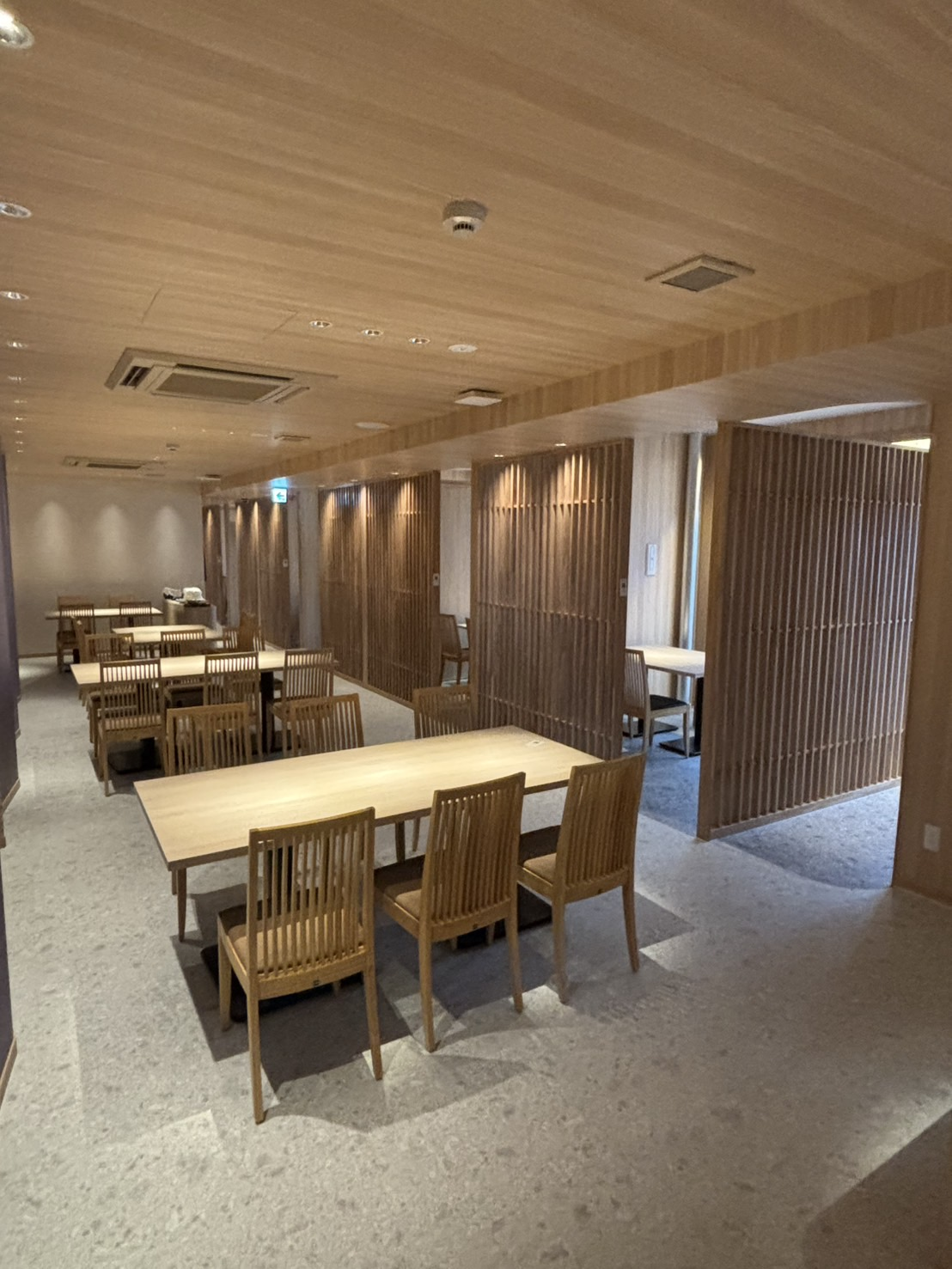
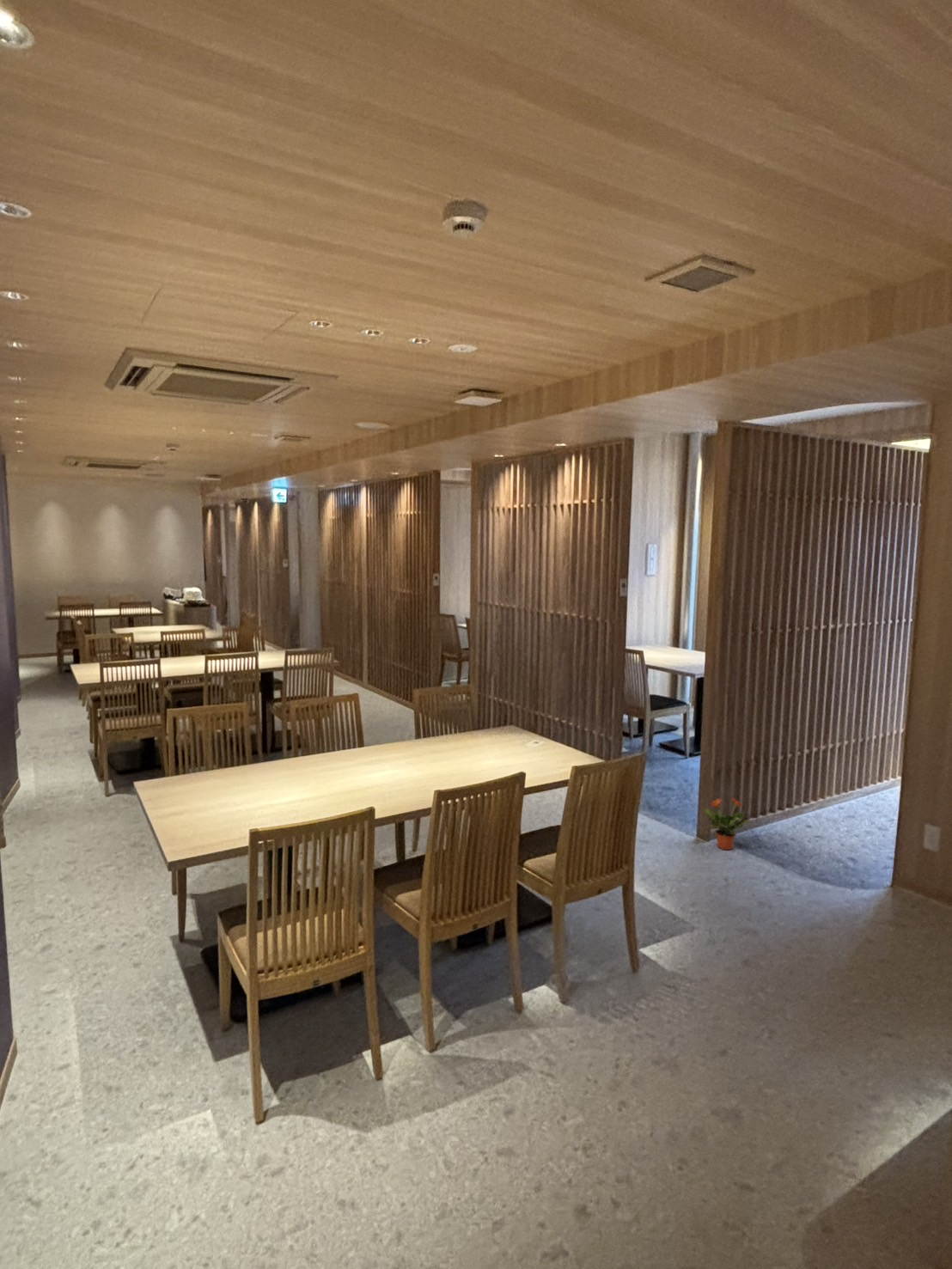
+ potted plant [704,797,751,851]
